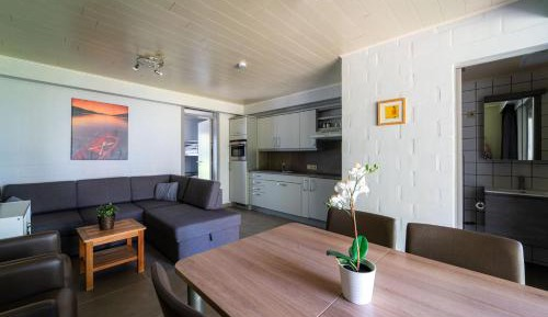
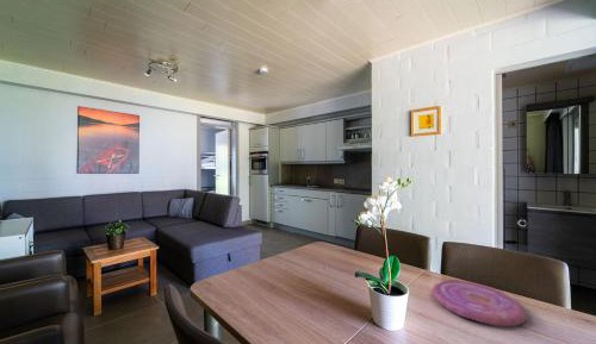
+ plate [430,279,528,327]
